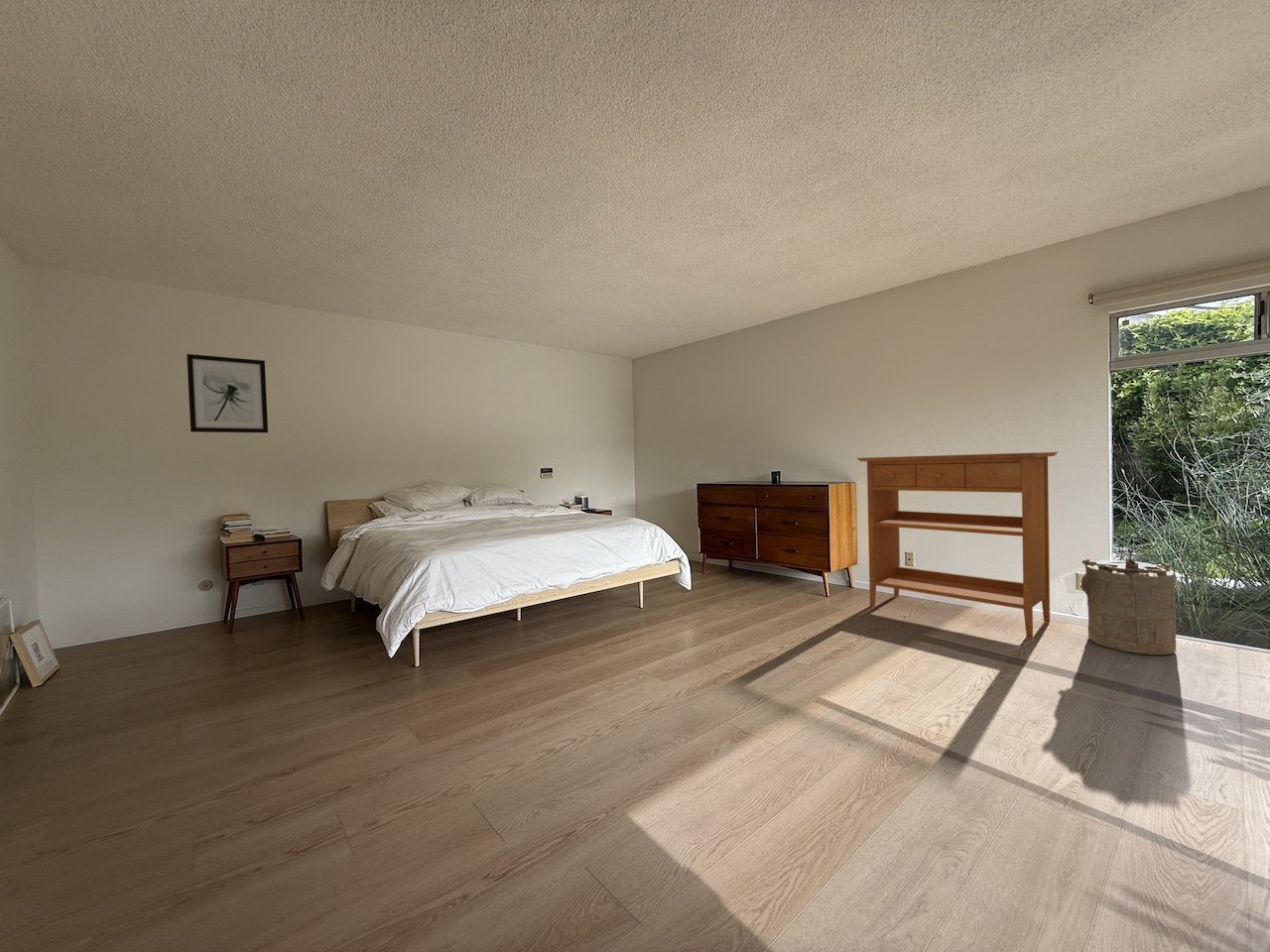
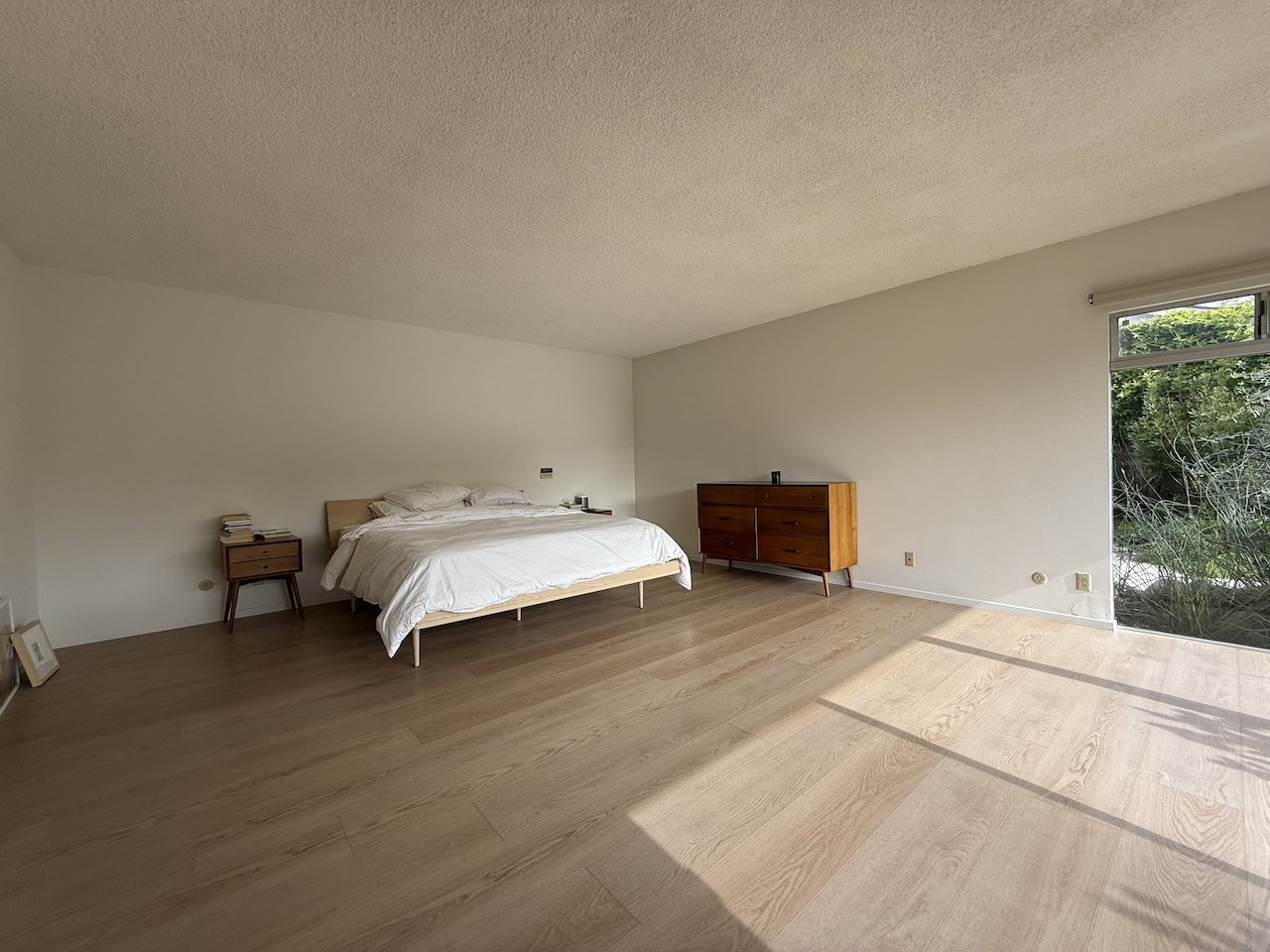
- wall art [186,353,269,433]
- console table [855,451,1059,639]
- laundry hamper [1080,558,1177,656]
